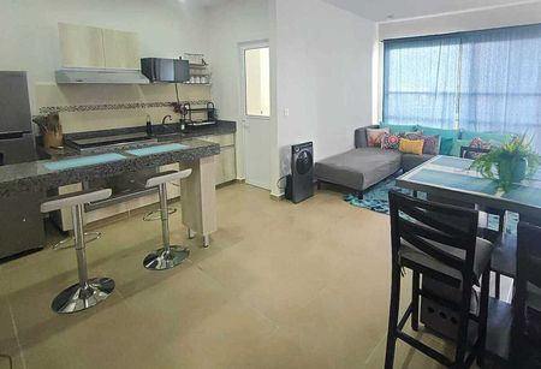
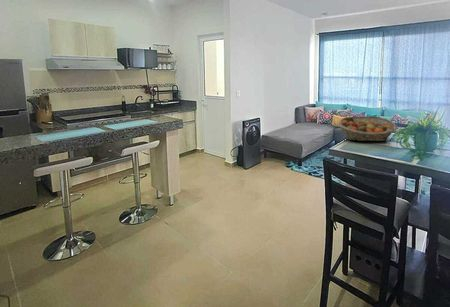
+ fruit basket [338,115,398,142]
